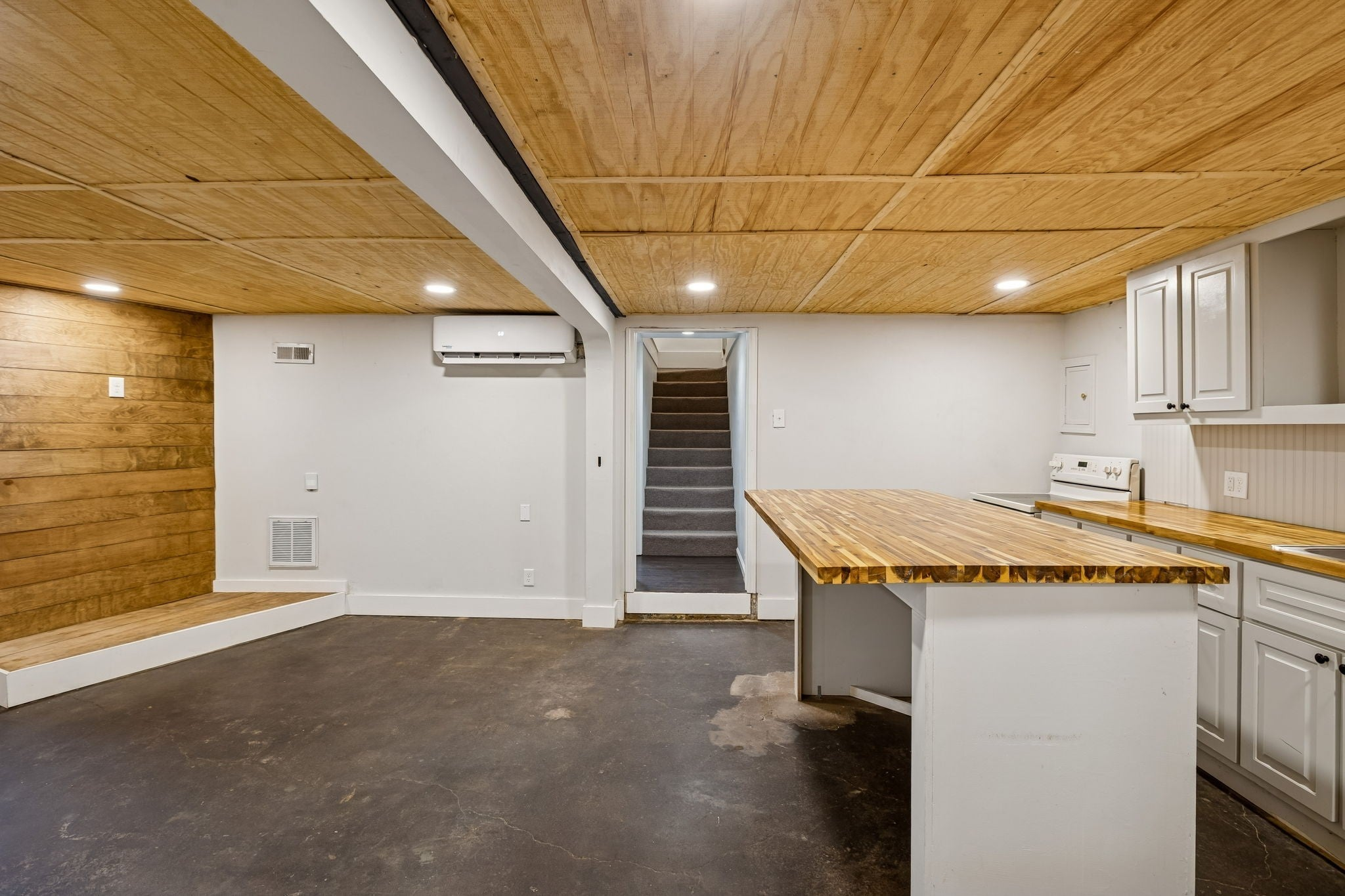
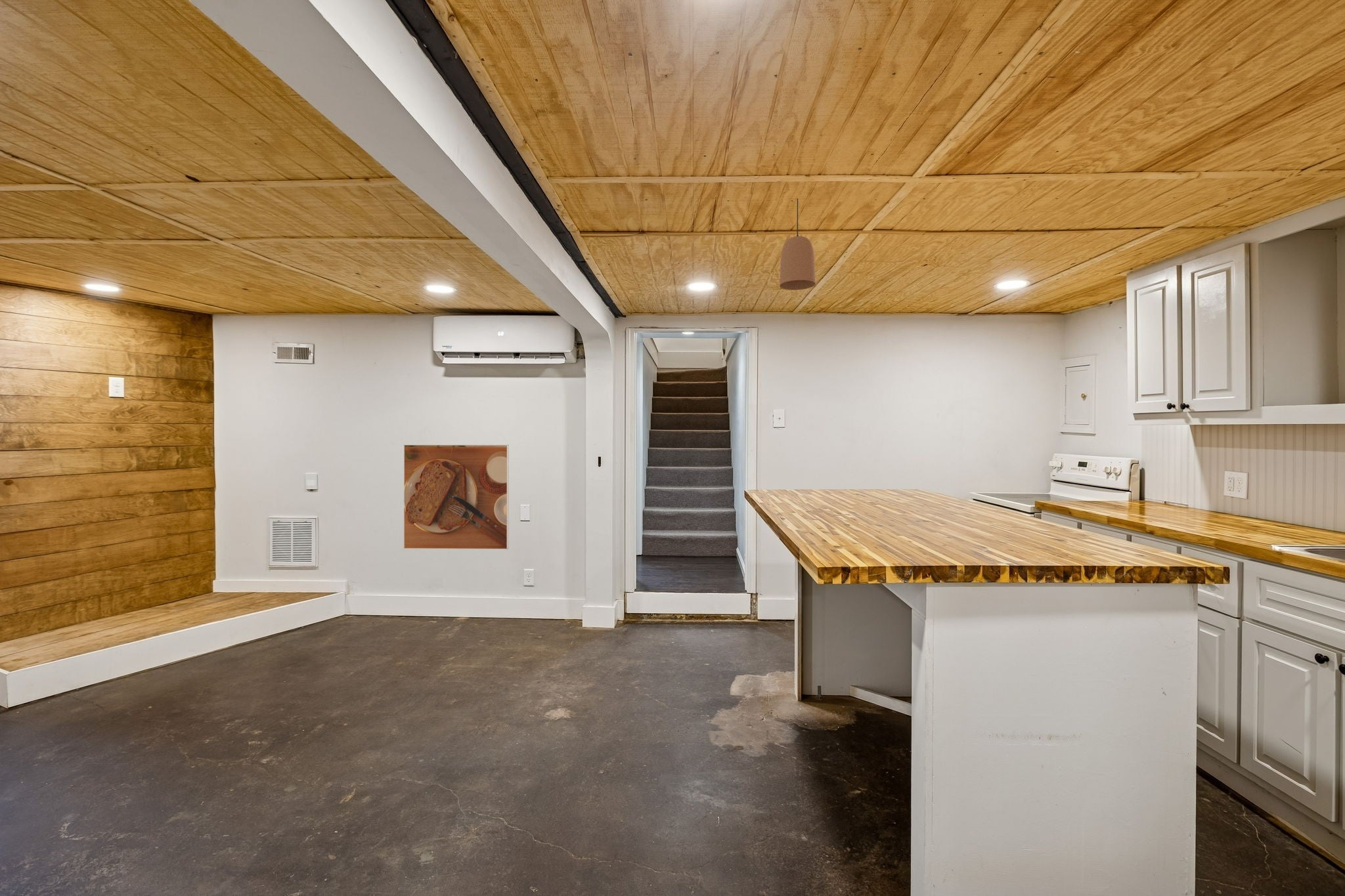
+ pendant light [779,198,816,291]
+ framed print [403,444,510,550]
